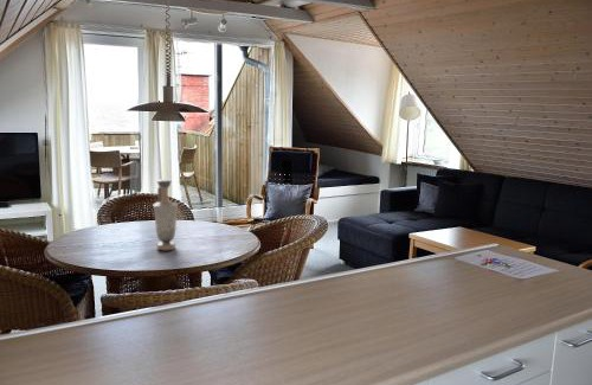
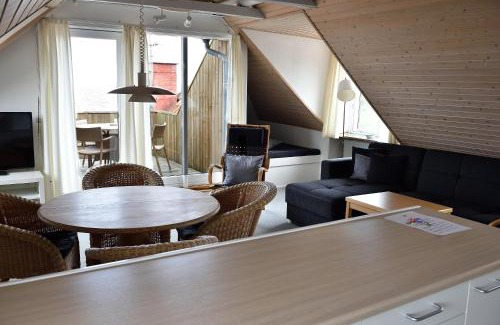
- vase [152,178,179,251]
